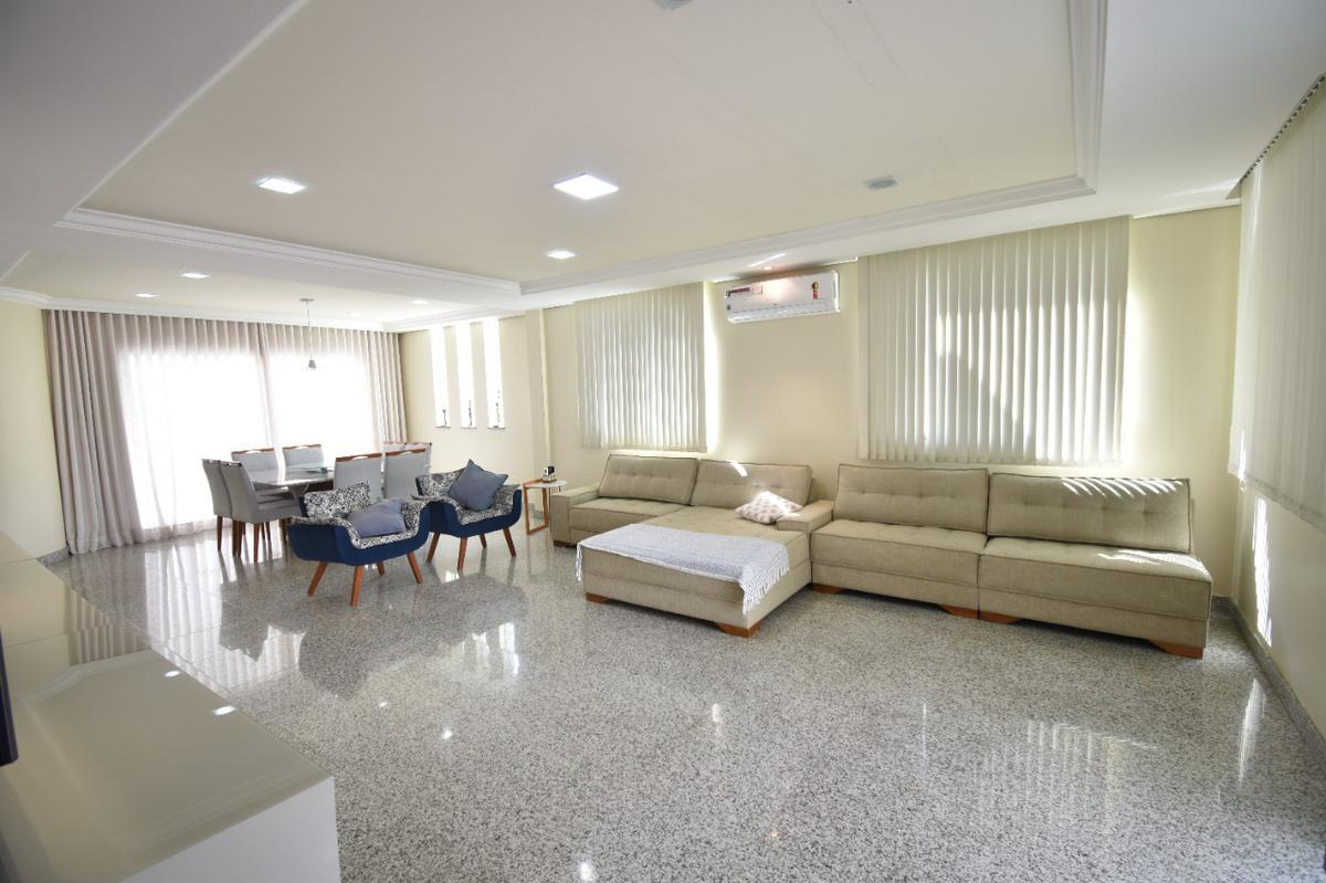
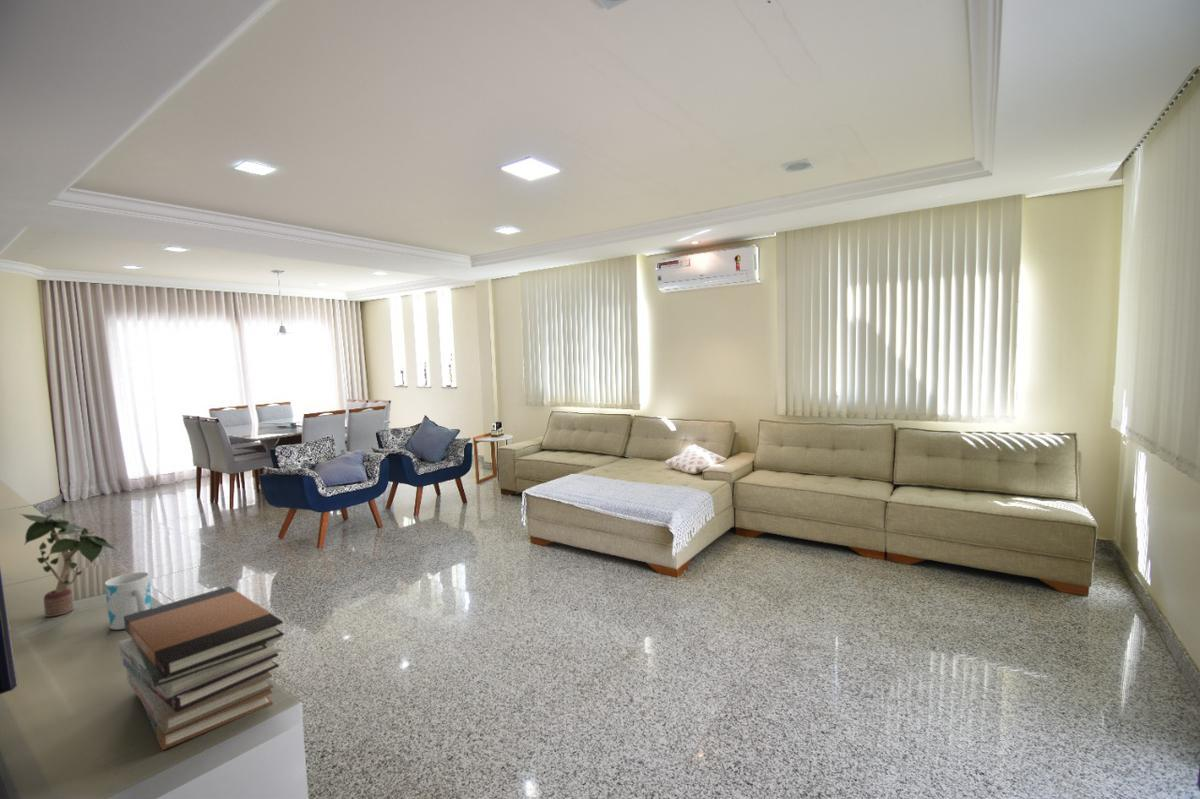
+ book stack [118,585,285,751]
+ mug [104,571,153,631]
+ potted plant [20,513,118,618]
